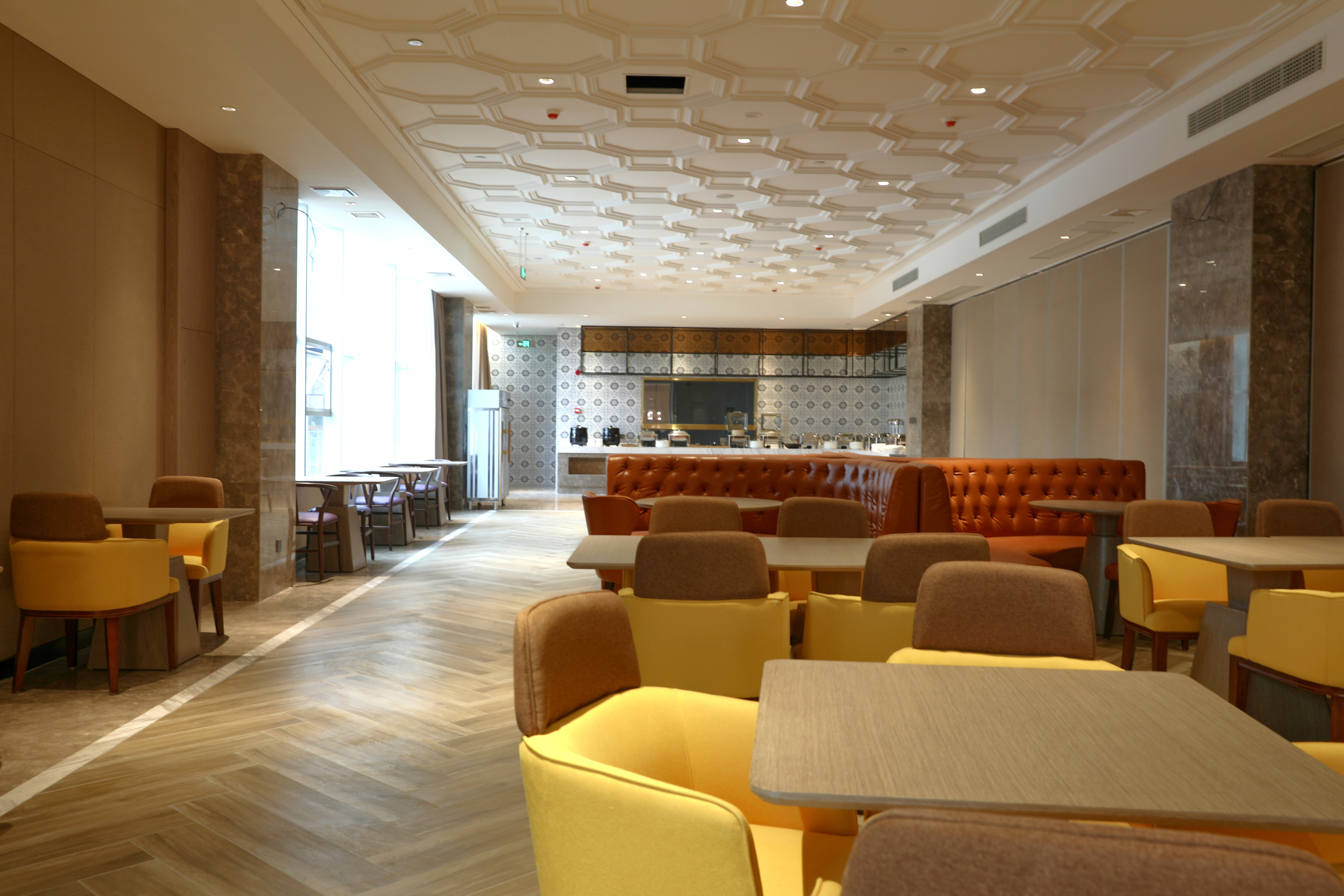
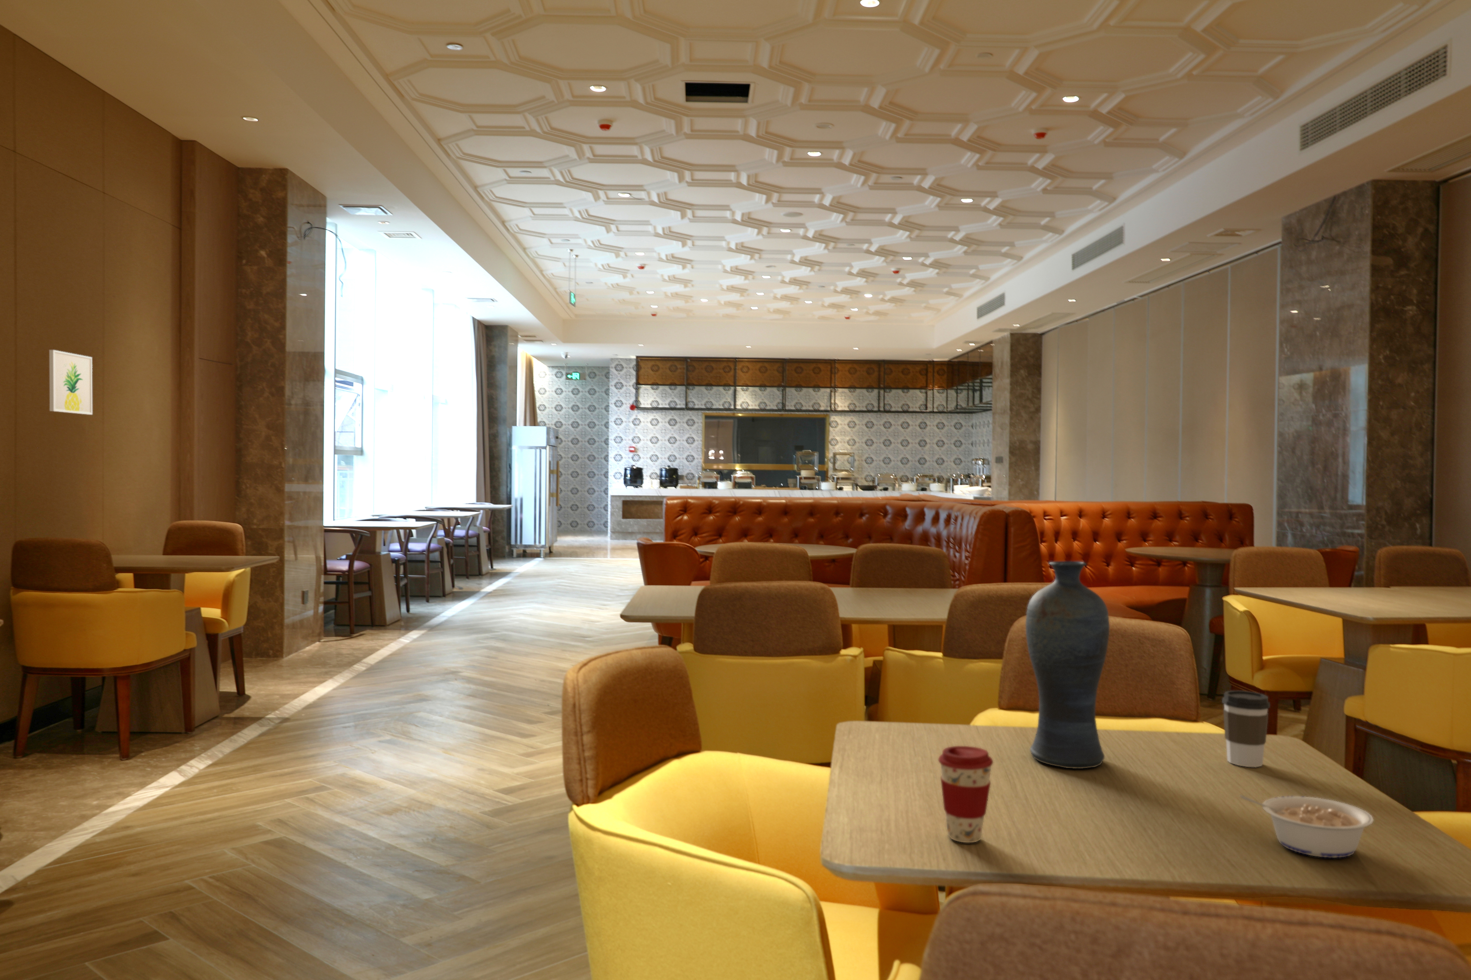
+ coffee cup [938,746,994,843]
+ vase [1026,561,1110,769]
+ wall art [49,350,93,416]
+ coffee cup [1221,690,1271,768]
+ legume [1239,794,1375,859]
